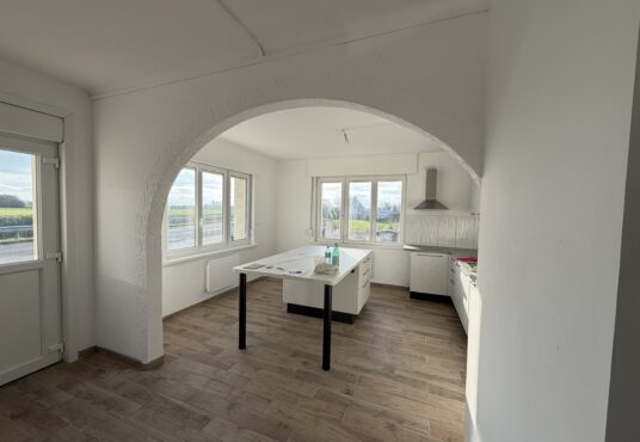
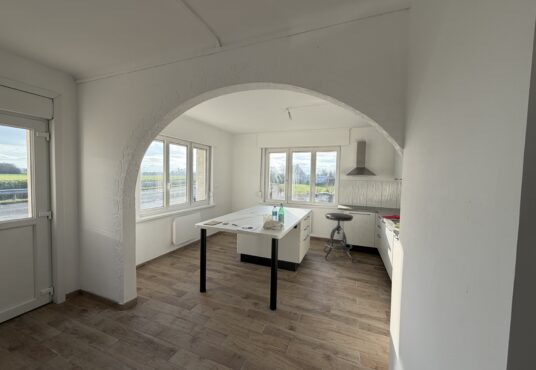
+ stool [322,212,355,264]
